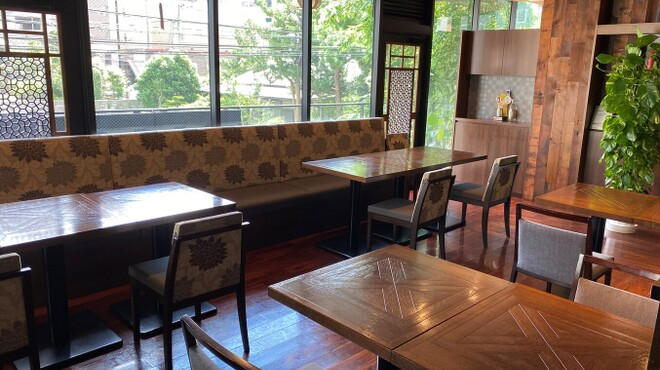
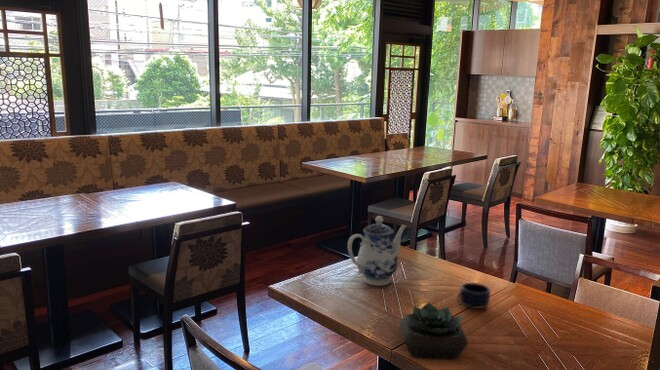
+ mug [456,282,492,310]
+ succulent plant [398,302,469,361]
+ teapot [347,215,407,287]
